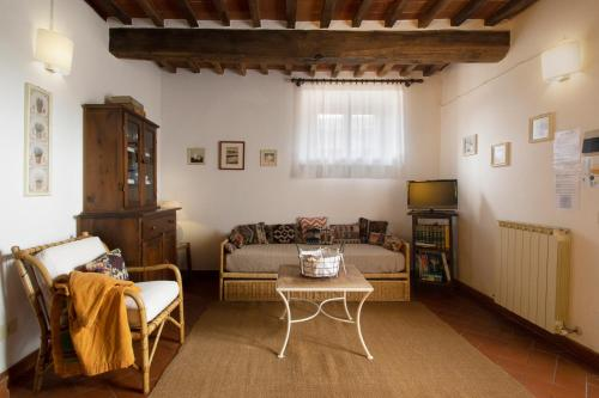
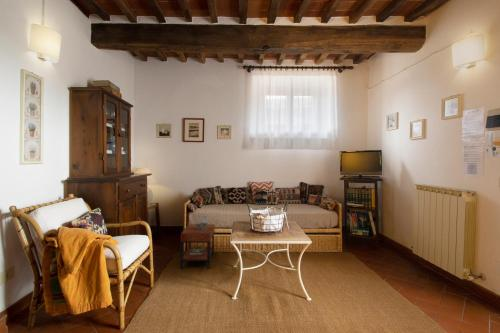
+ side table [179,215,216,270]
